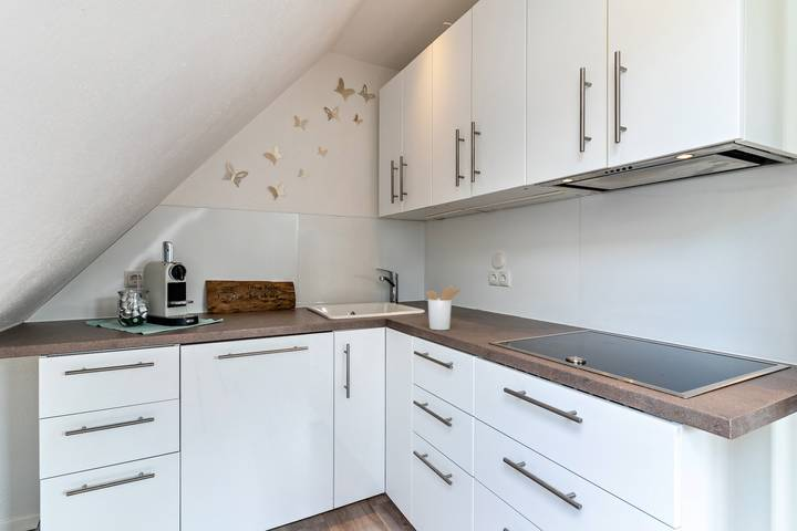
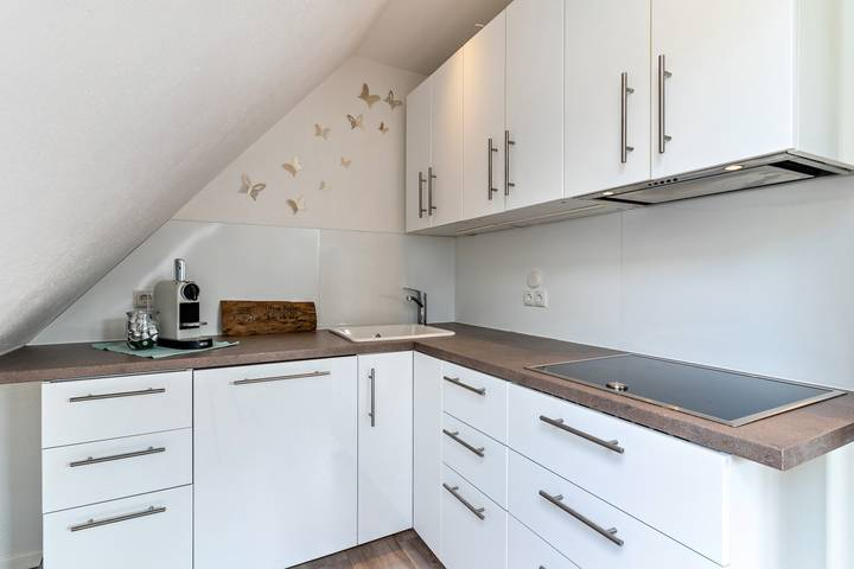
- utensil holder [426,284,462,331]
